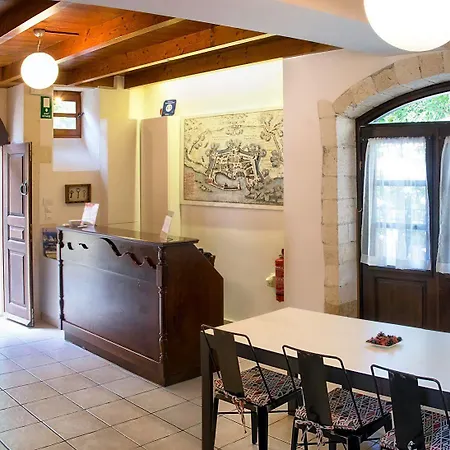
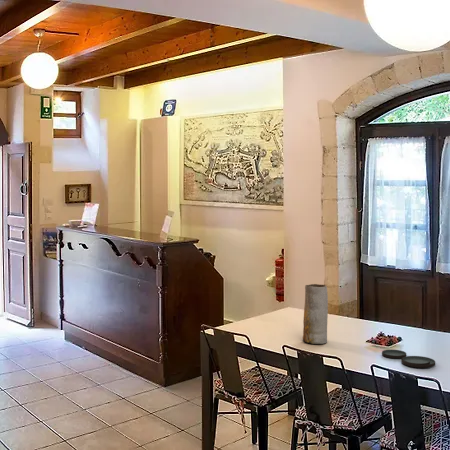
+ plate [381,349,436,369]
+ vase [302,283,329,345]
